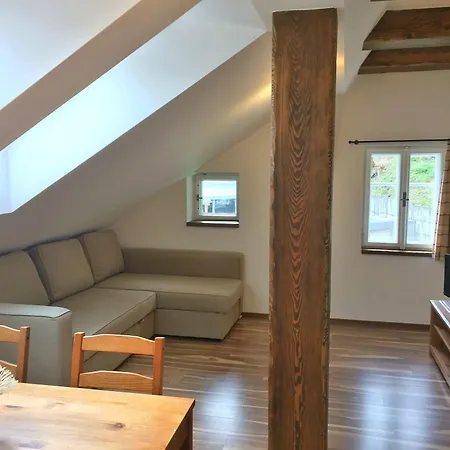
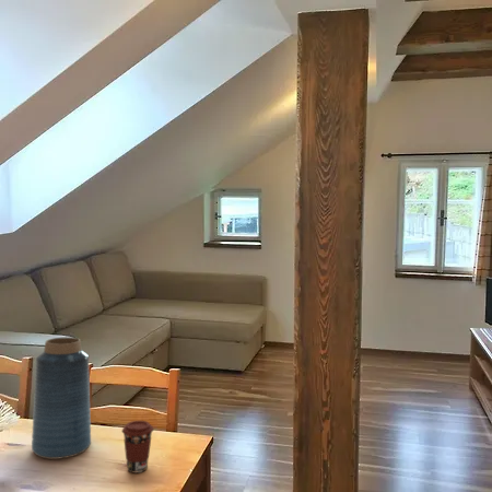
+ coffee cup [121,420,154,475]
+ vase [31,337,92,460]
